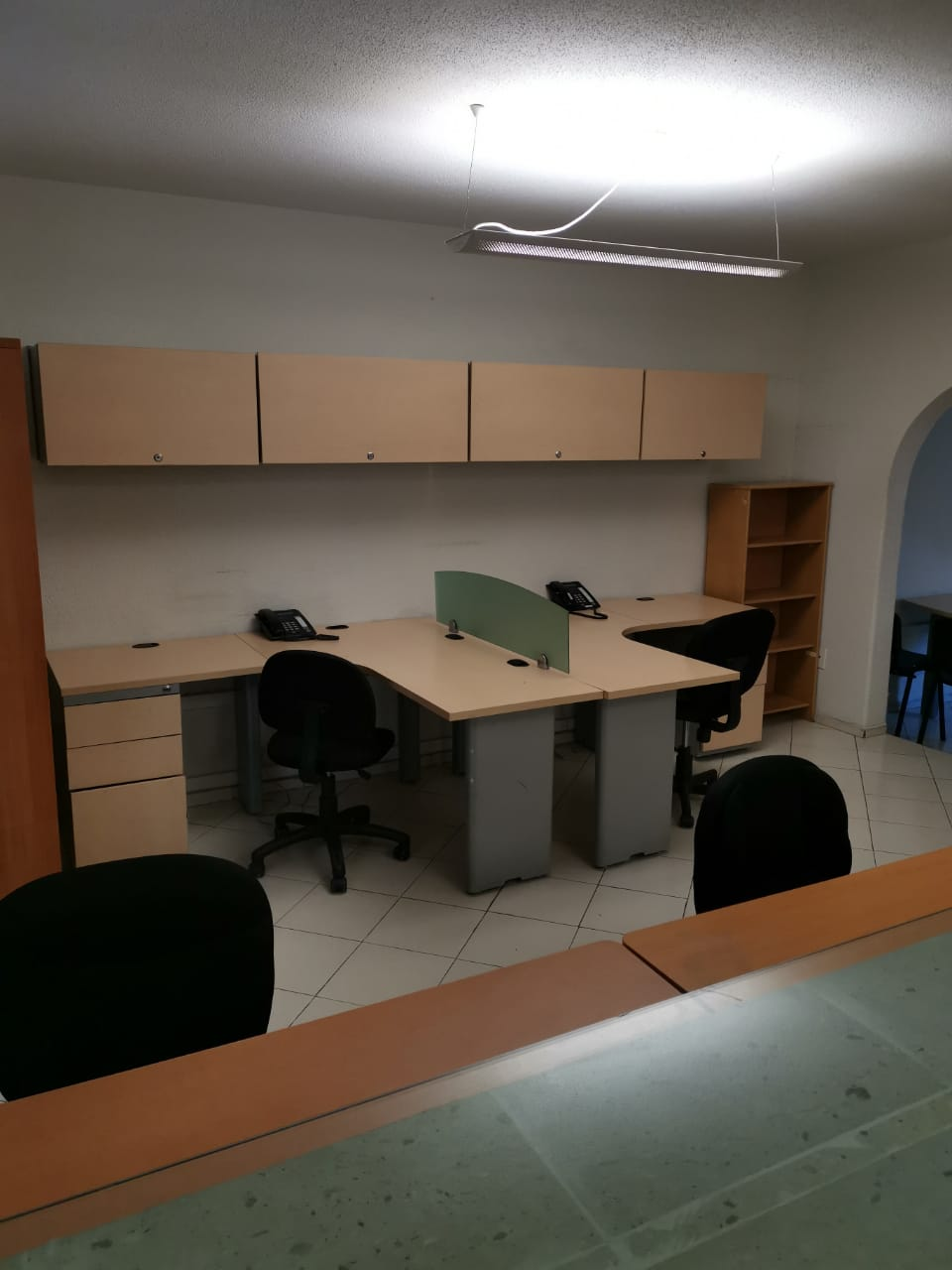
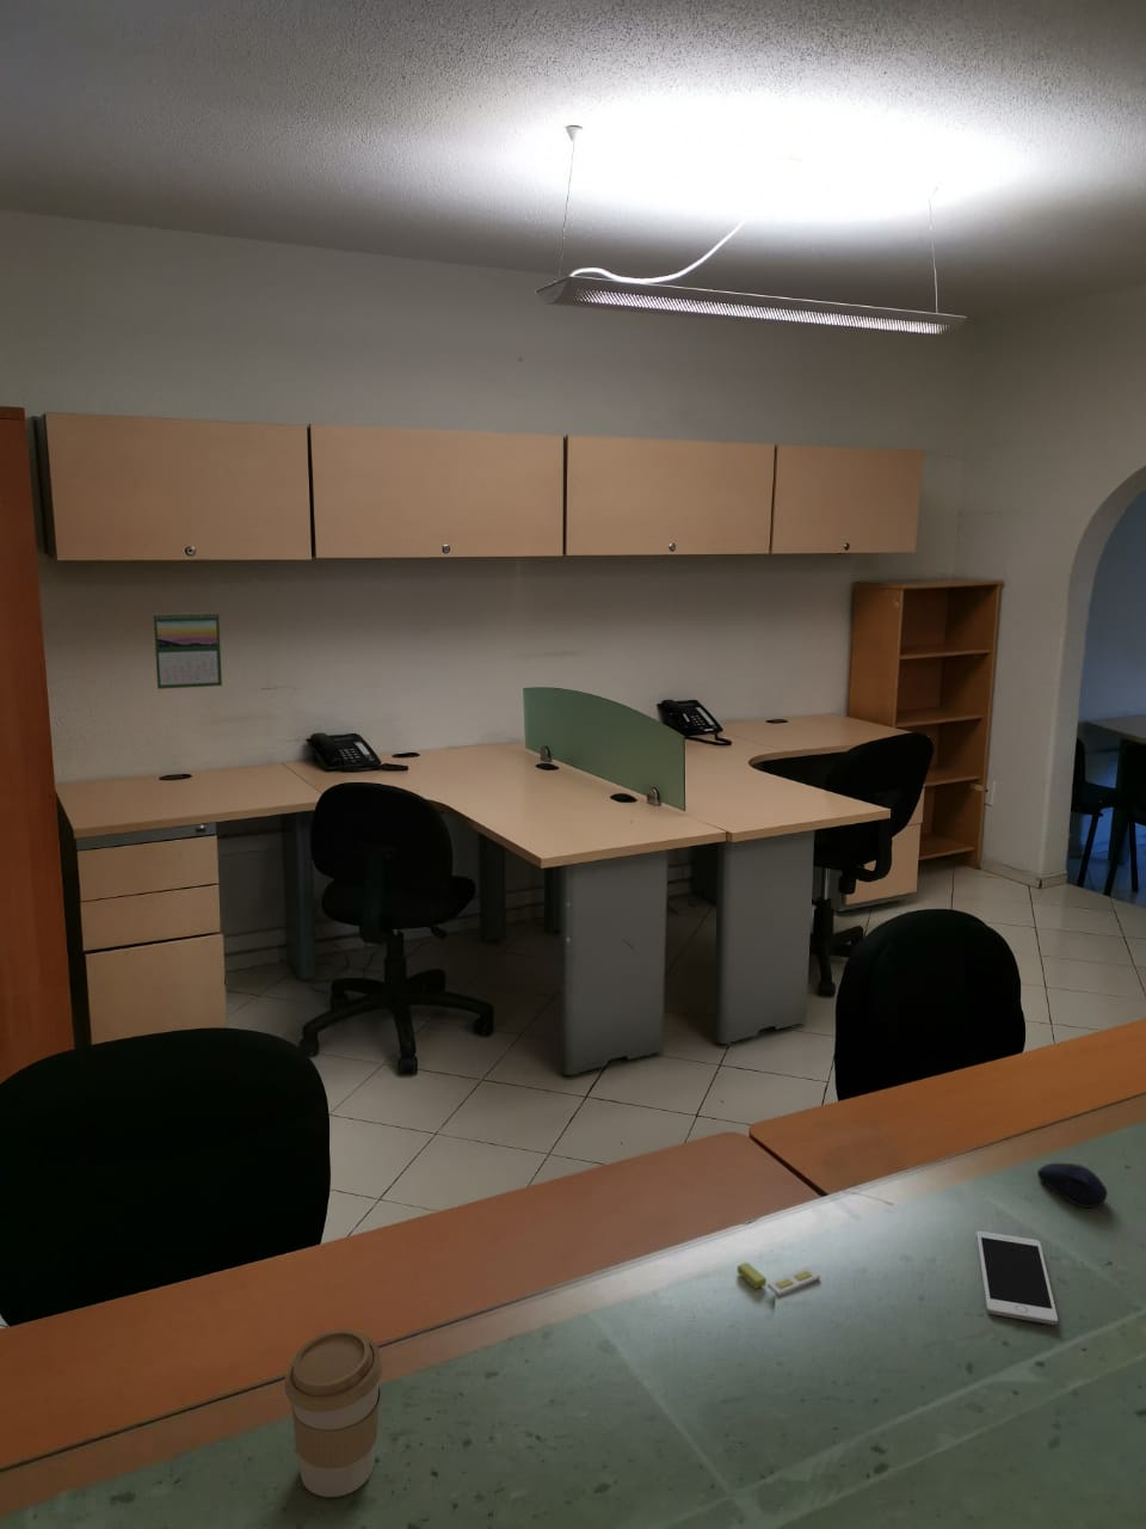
+ coffee cup [284,1328,384,1498]
+ calendar [152,610,223,690]
+ cell phone [975,1230,1059,1326]
+ computer mouse [1036,1162,1109,1209]
+ sticky notes [736,1262,821,1298]
